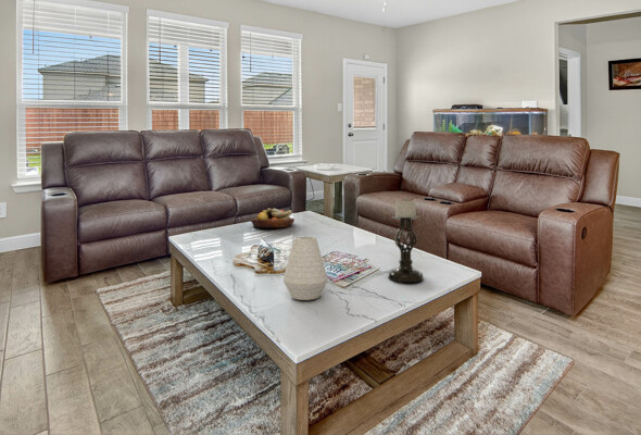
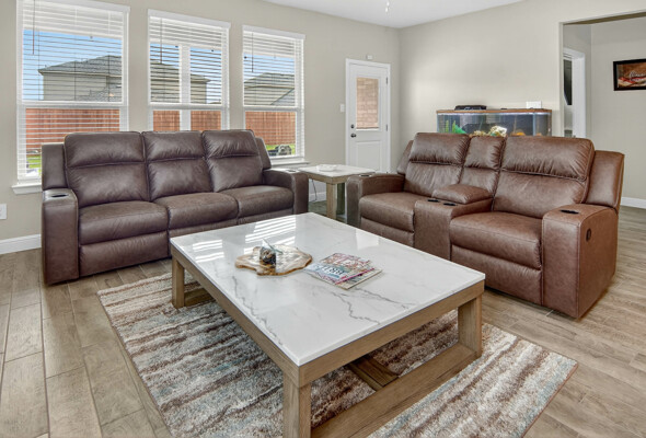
- vase [282,236,329,301]
- candle holder [388,197,425,283]
- fruit bowl [249,207,296,228]
